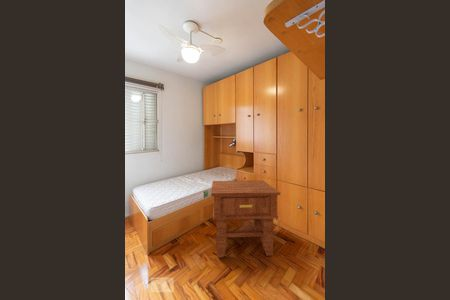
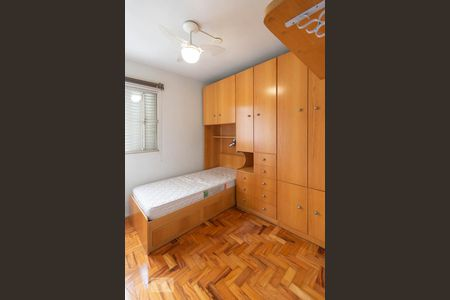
- side table [210,179,282,258]
